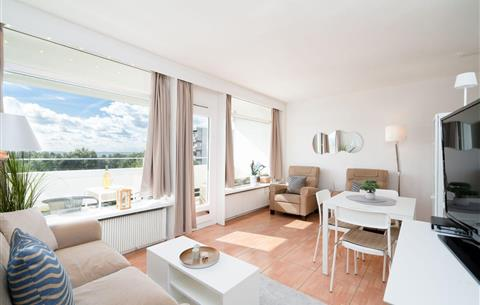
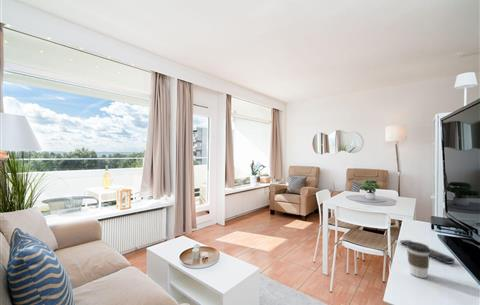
+ remote control [398,239,456,265]
+ coffee cup [405,241,430,279]
